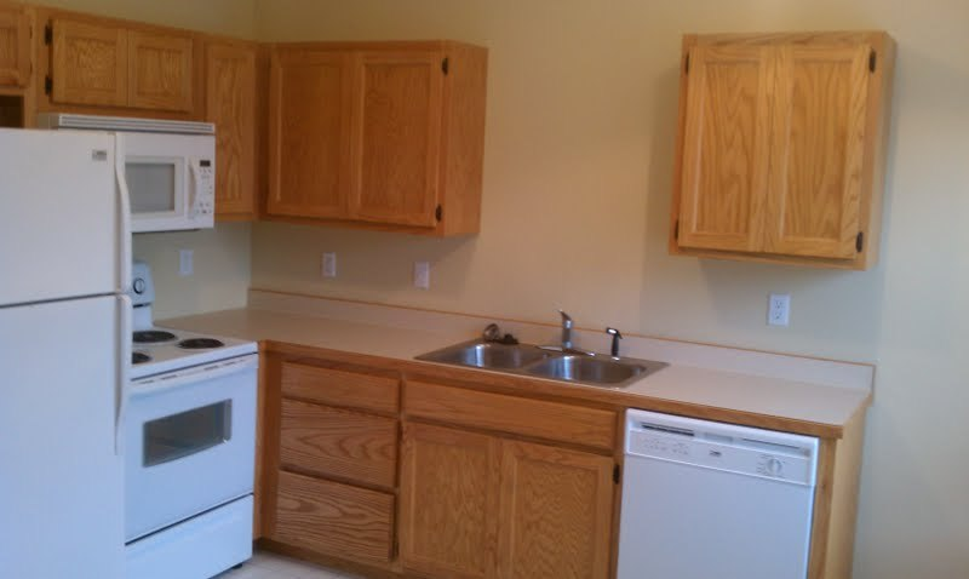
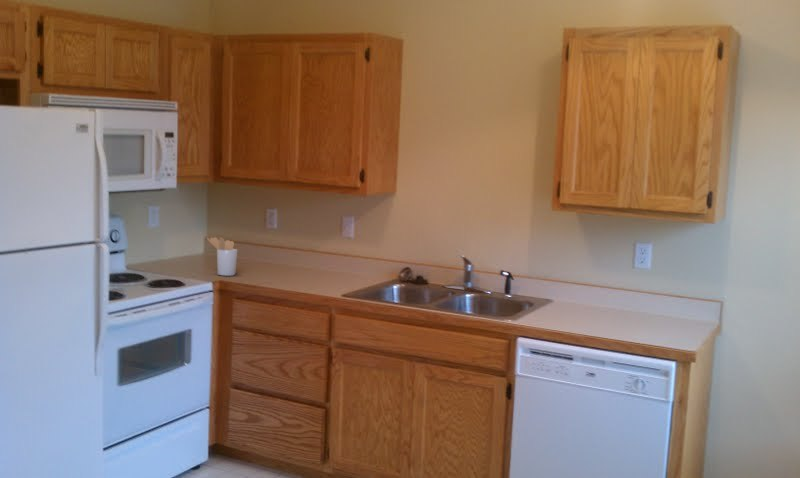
+ utensil holder [206,236,239,277]
